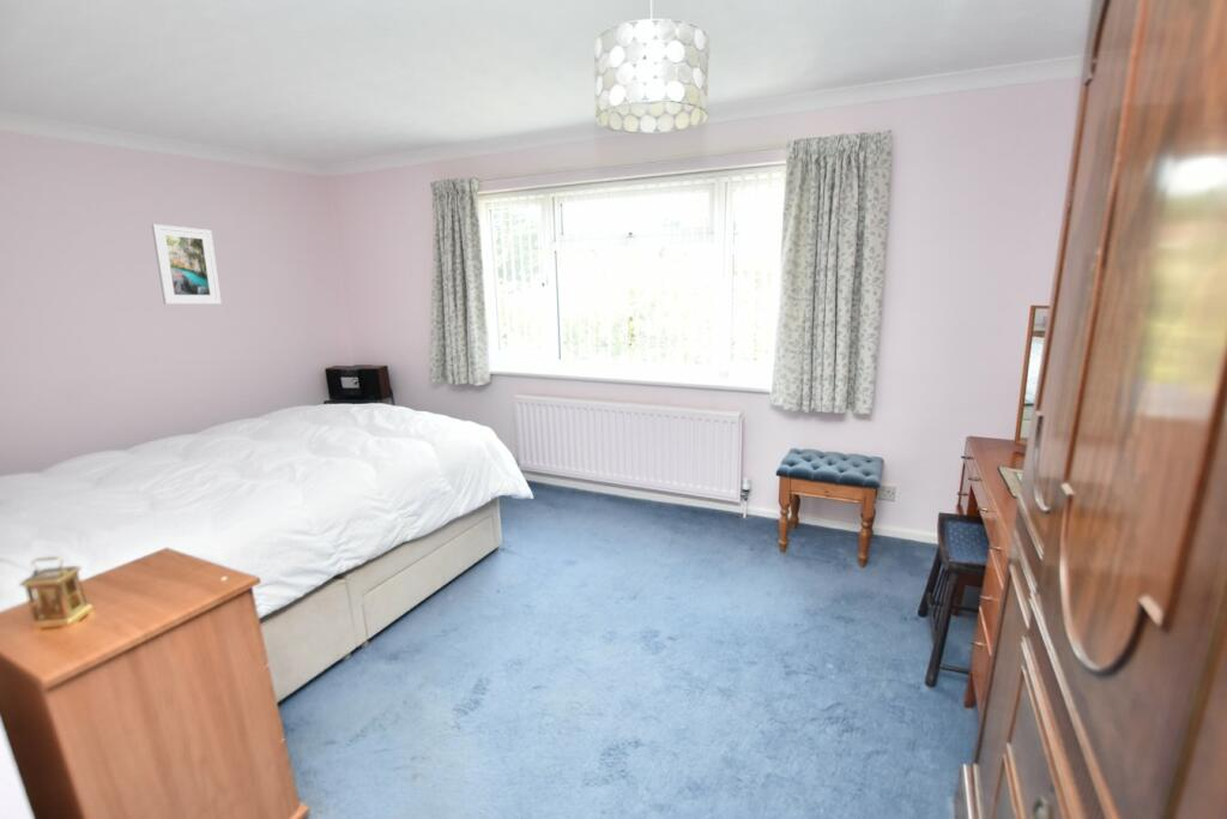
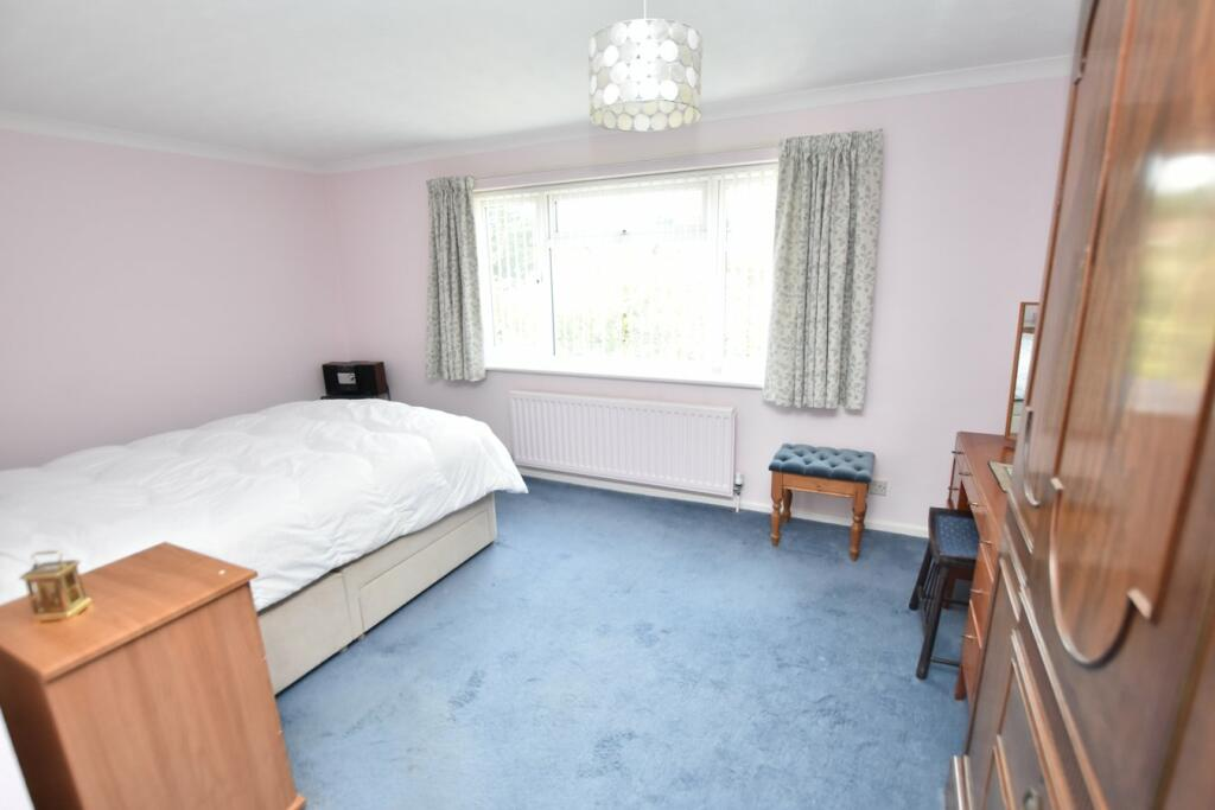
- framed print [151,223,223,306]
